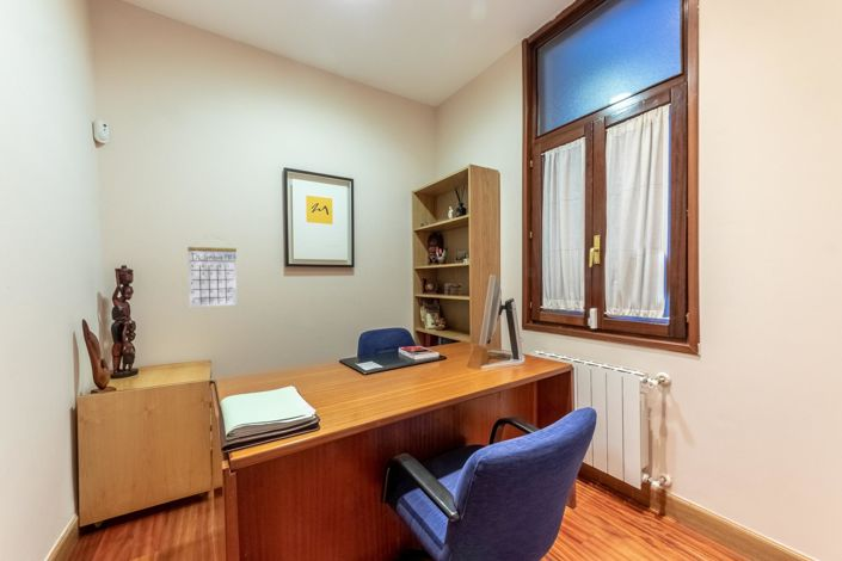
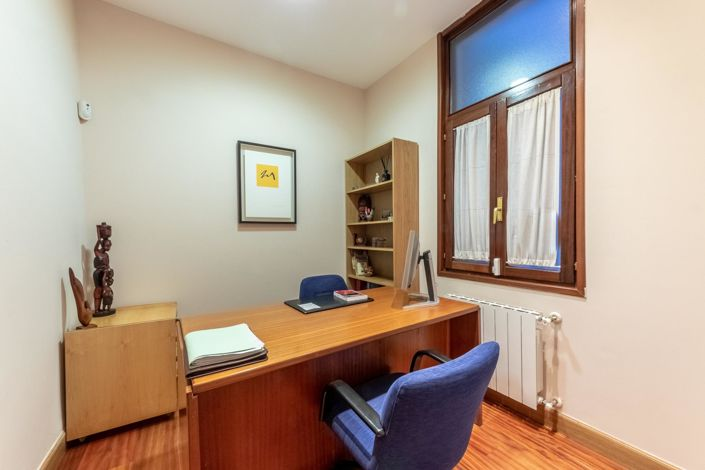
- calendar [186,233,238,308]
